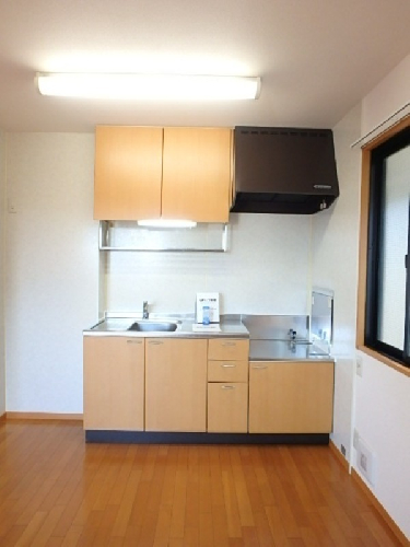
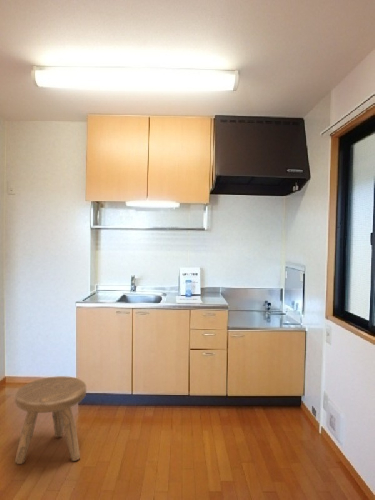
+ stool [14,375,87,465]
